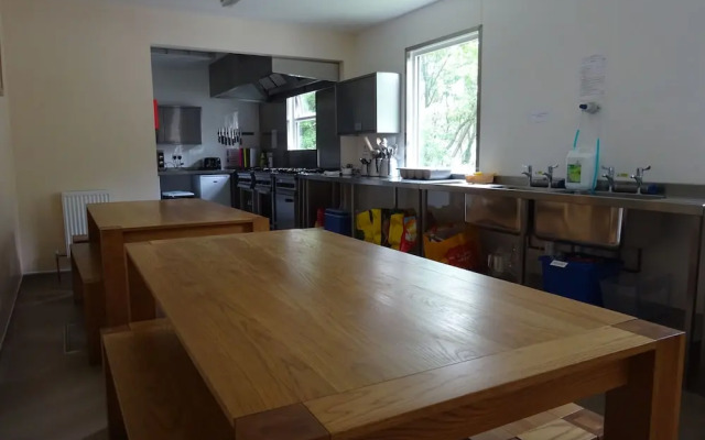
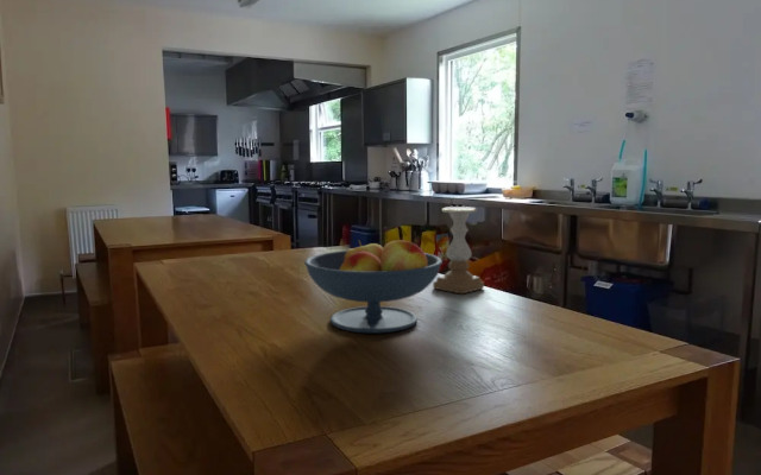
+ candle holder [432,205,485,294]
+ fruit bowl [303,239,444,334]
